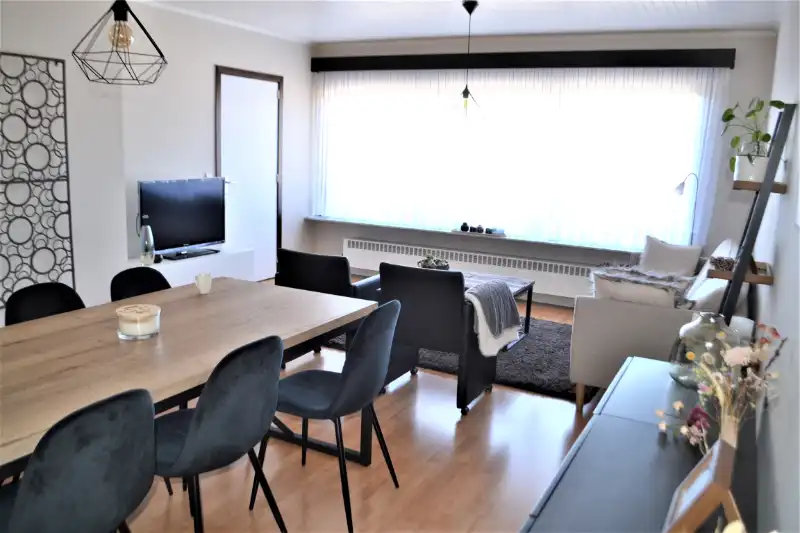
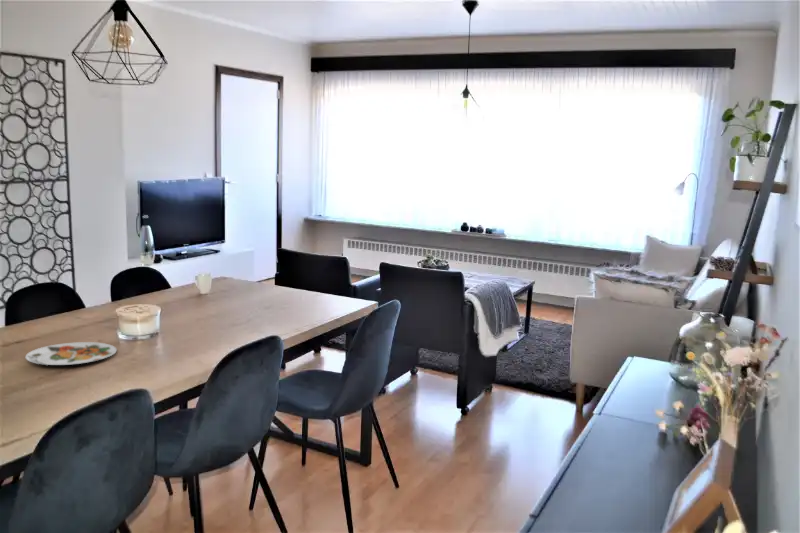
+ plate [25,341,118,366]
